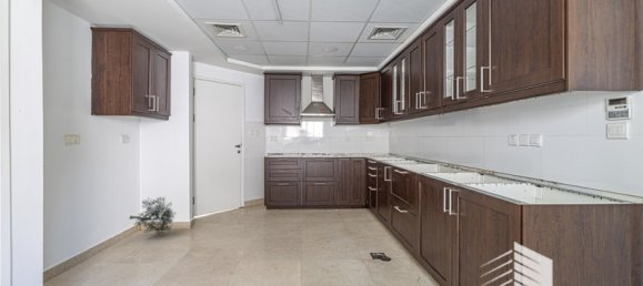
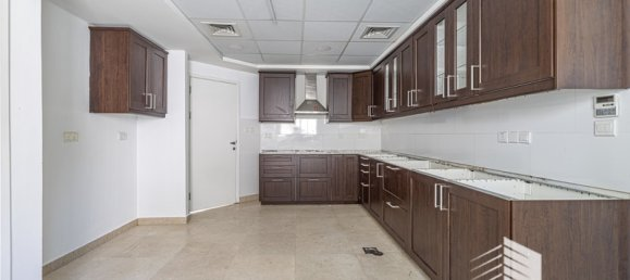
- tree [129,195,177,236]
